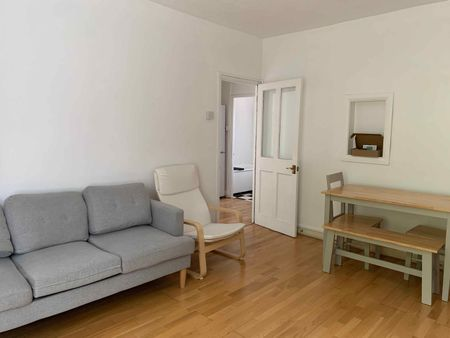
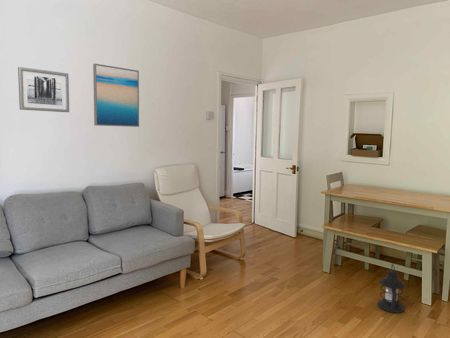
+ wall art [17,66,70,113]
+ lantern [377,262,407,314]
+ wall art [92,63,140,128]
